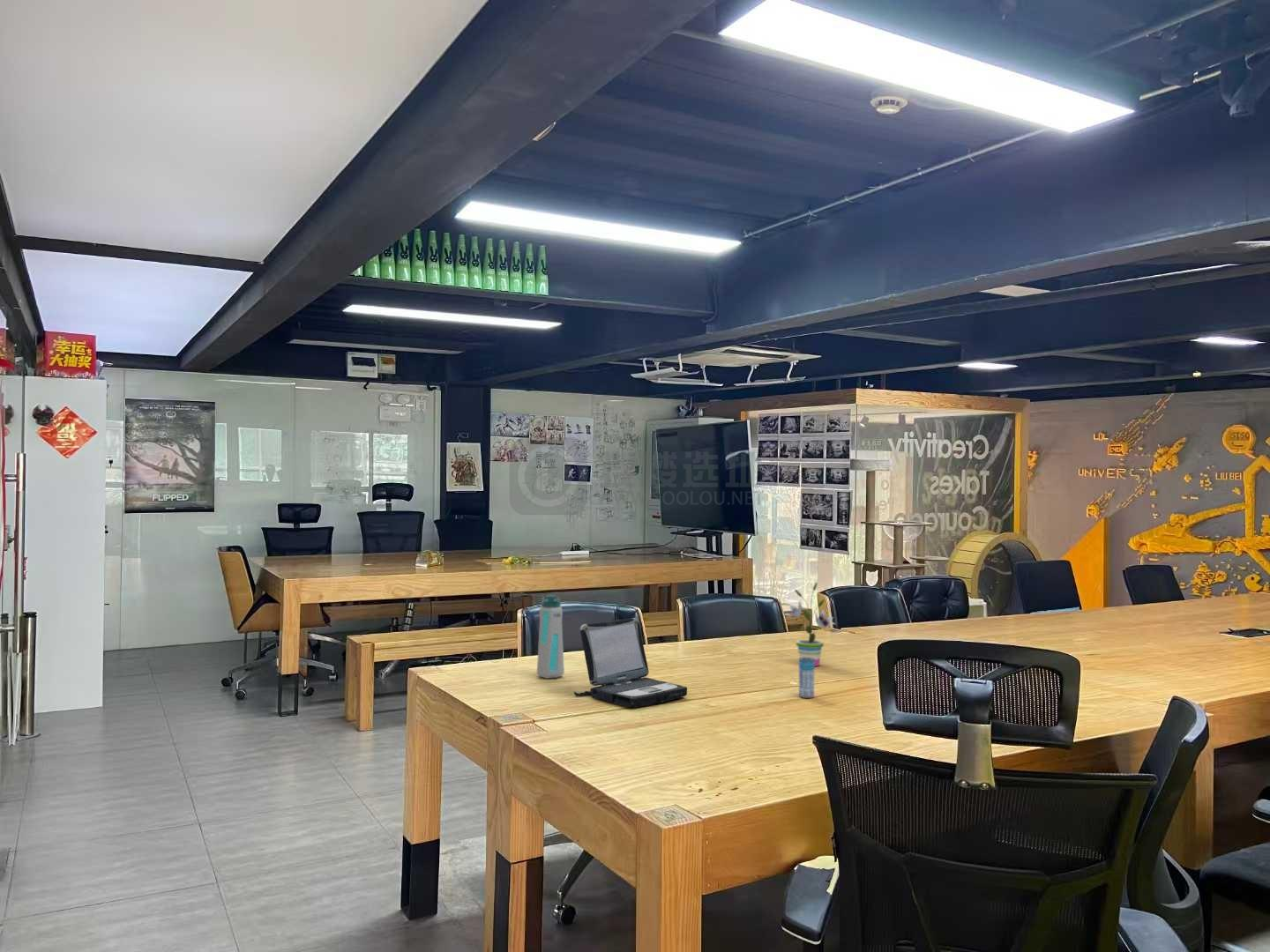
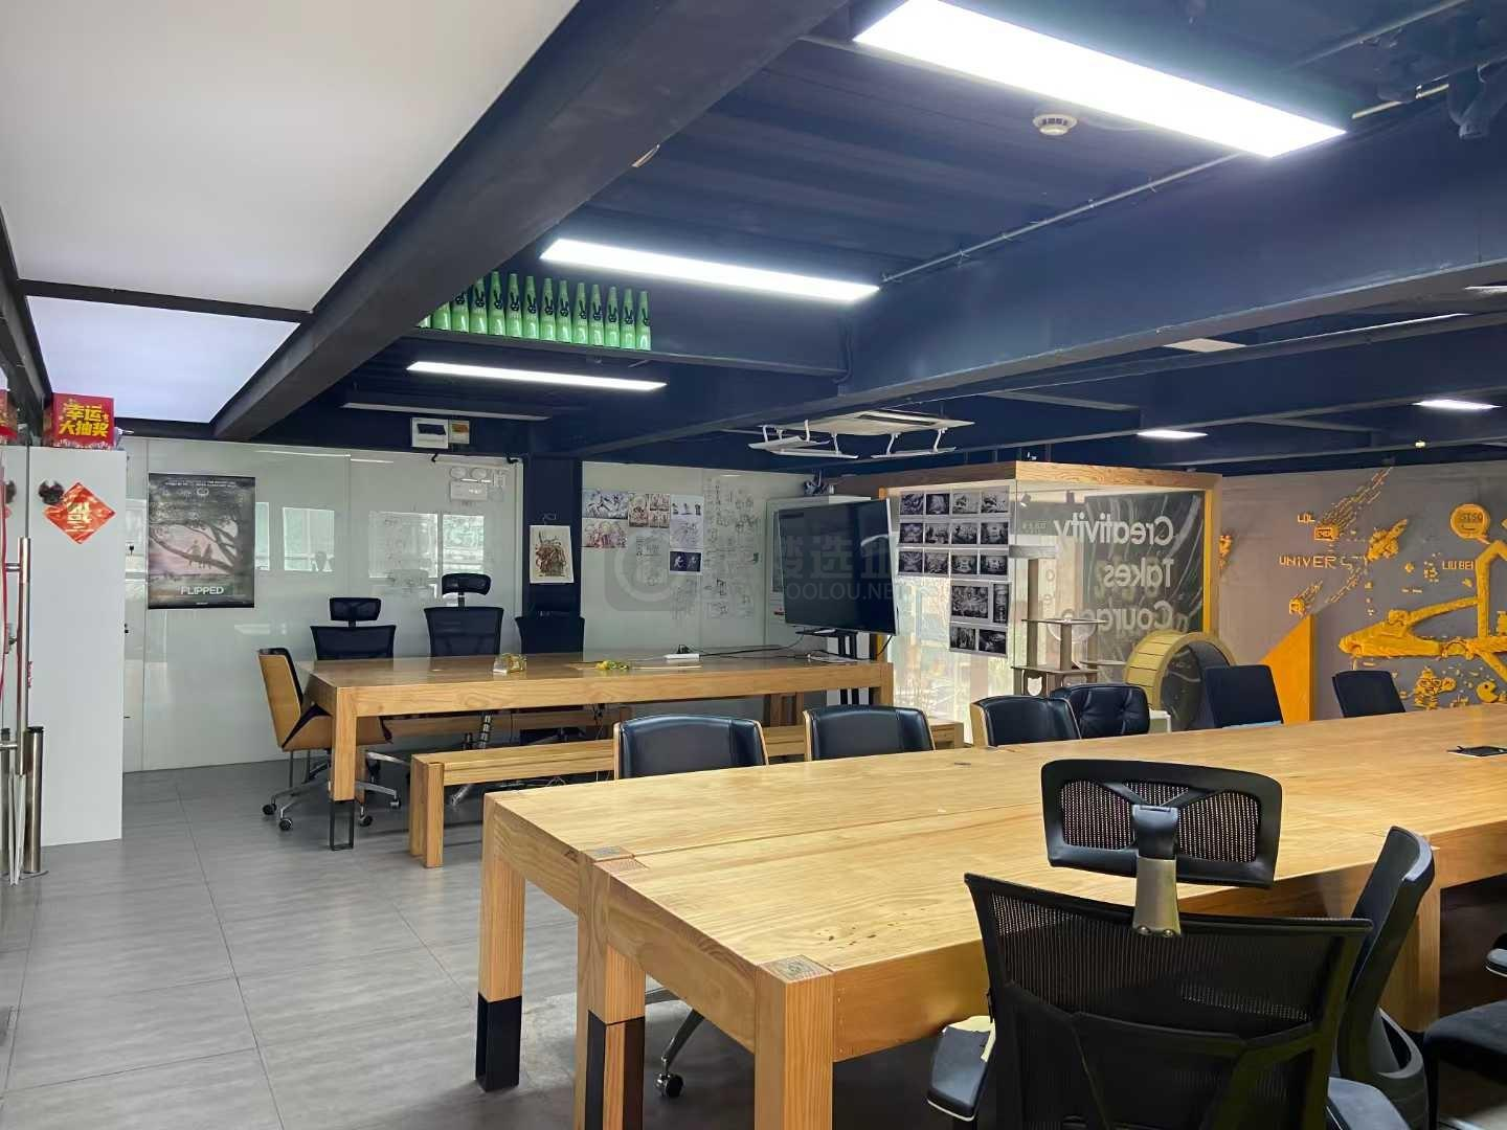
- beverage can [798,658,815,699]
- laptop [573,617,688,709]
- water bottle [536,594,565,679]
- potted plant [783,582,836,667]
